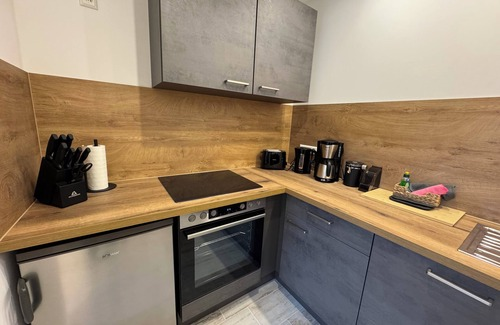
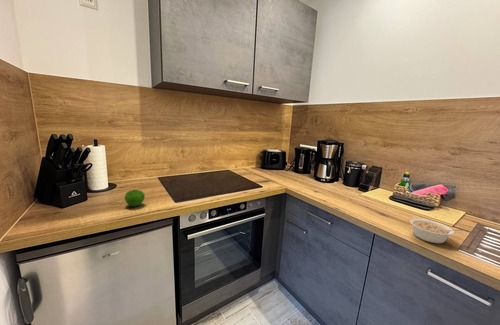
+ apple [124,189,146,207]
+ legume [409,218,466,244]
